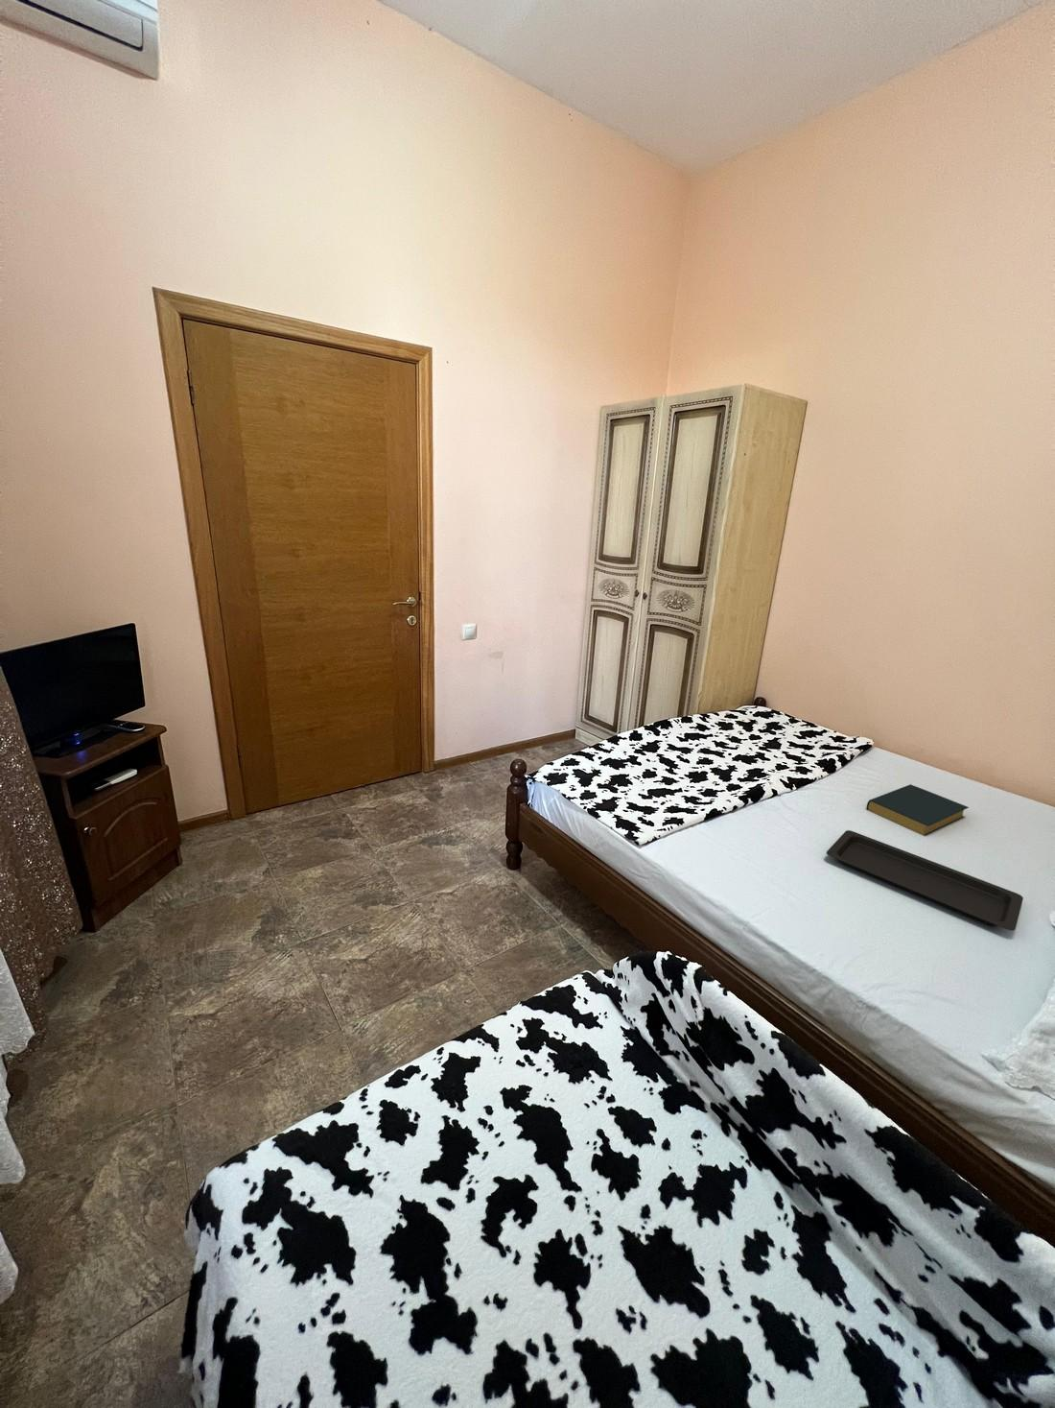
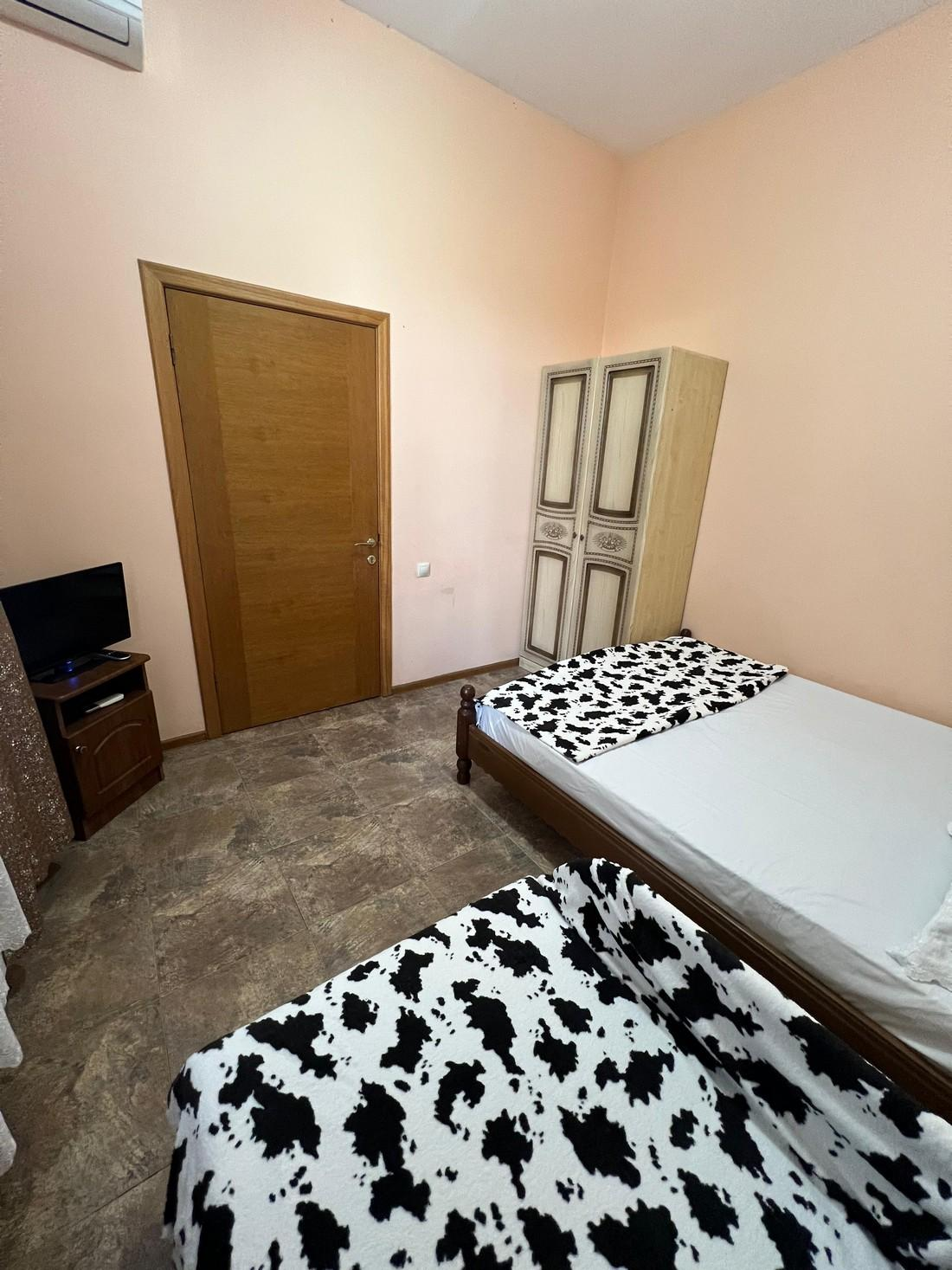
- serving tray [826,829,1024,932]
- hardback book [865,783,970,837]
